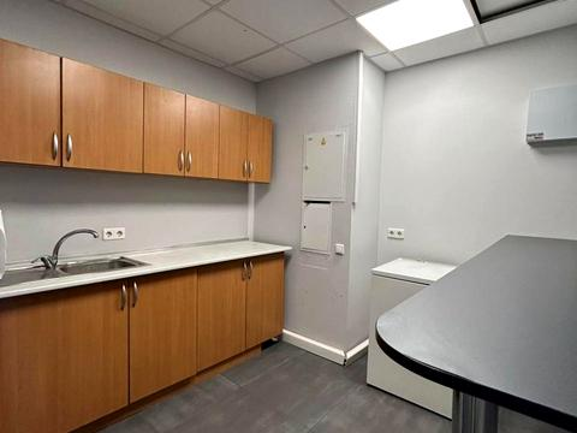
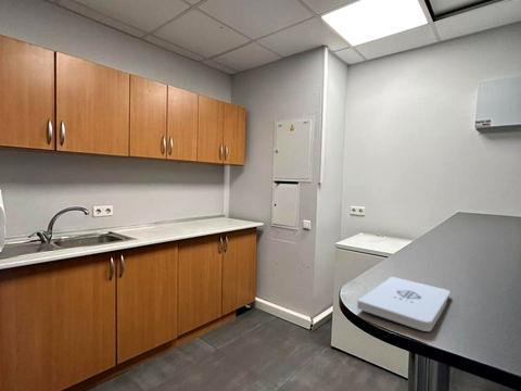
+ notepad [356,276,452,332]
